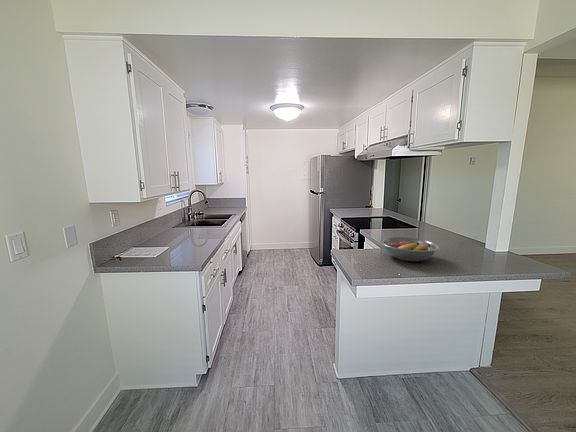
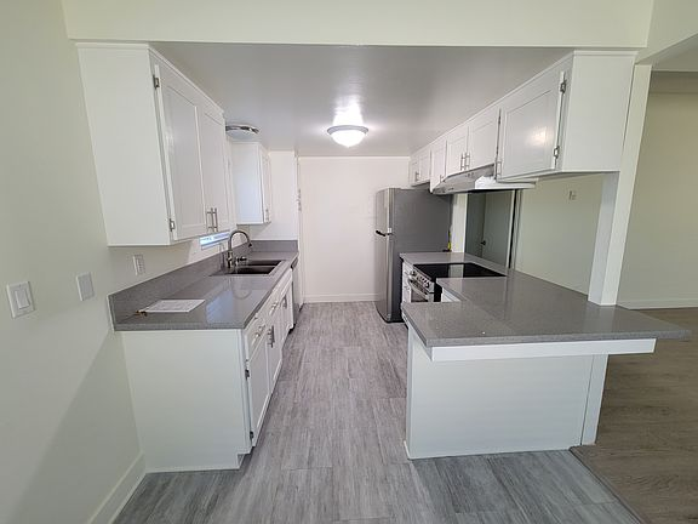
- fruit bowl [380,236,440,262]
